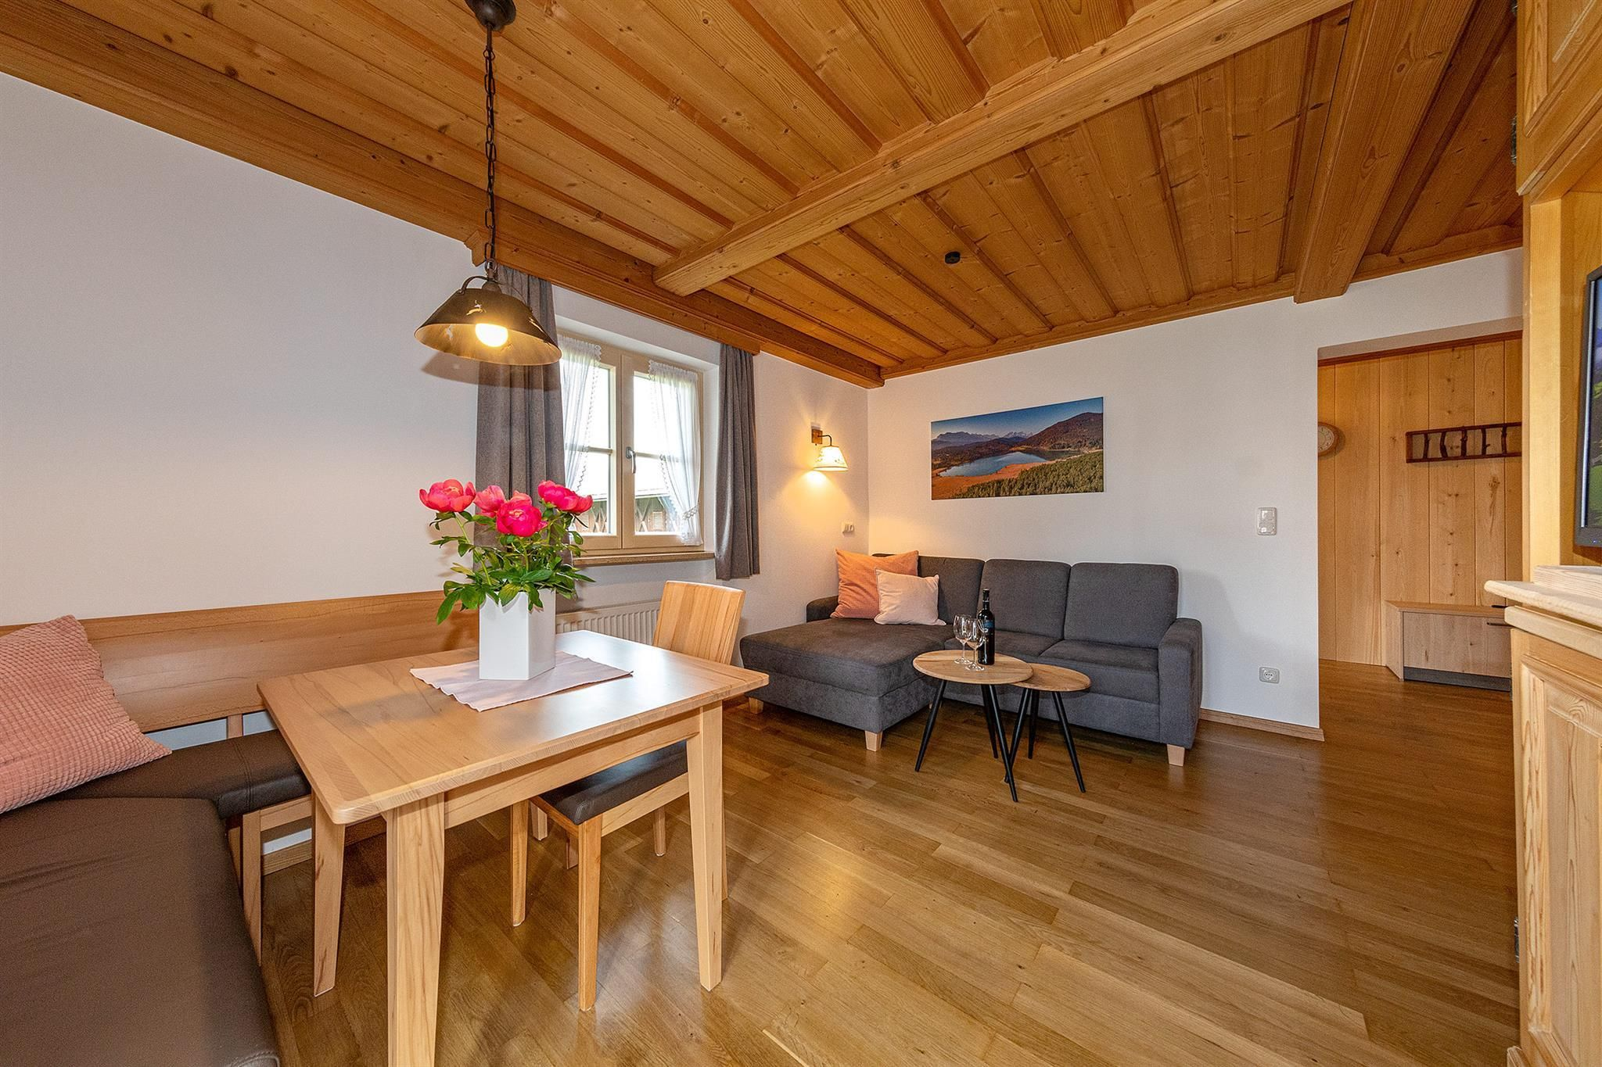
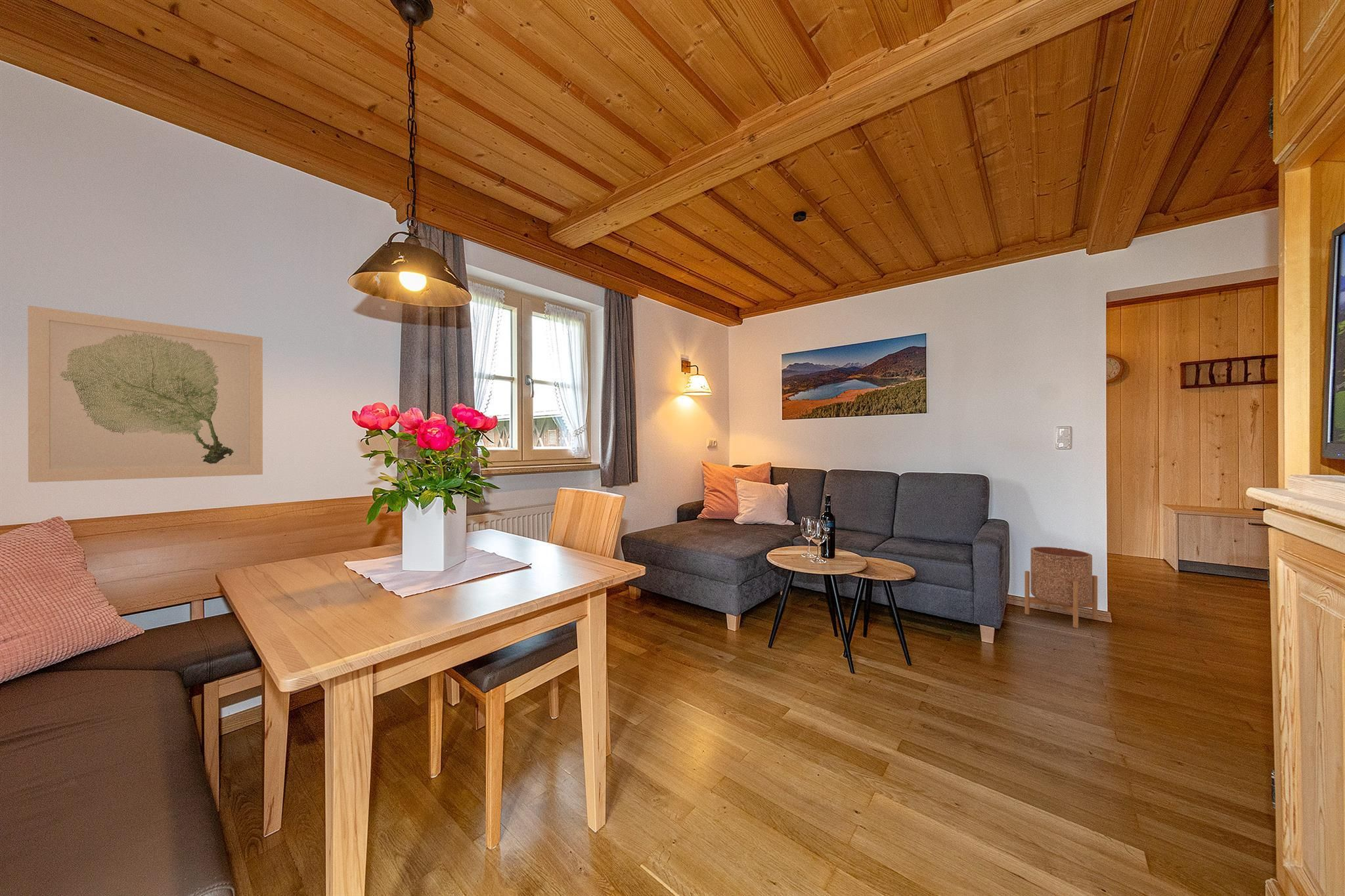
+ wall art [28,305,263,483]
+ planter [1024,546,1098,629]
